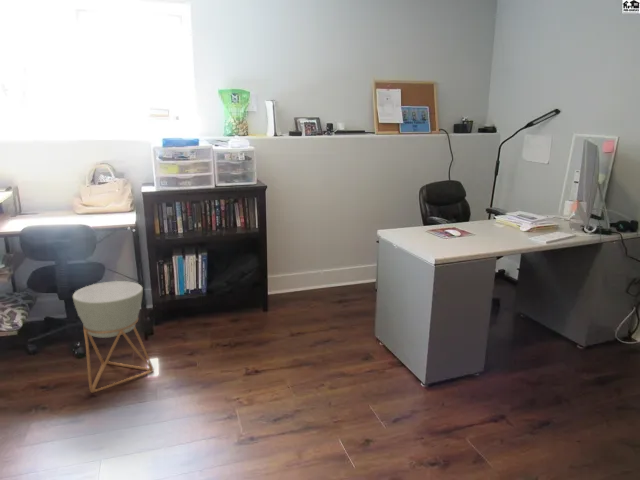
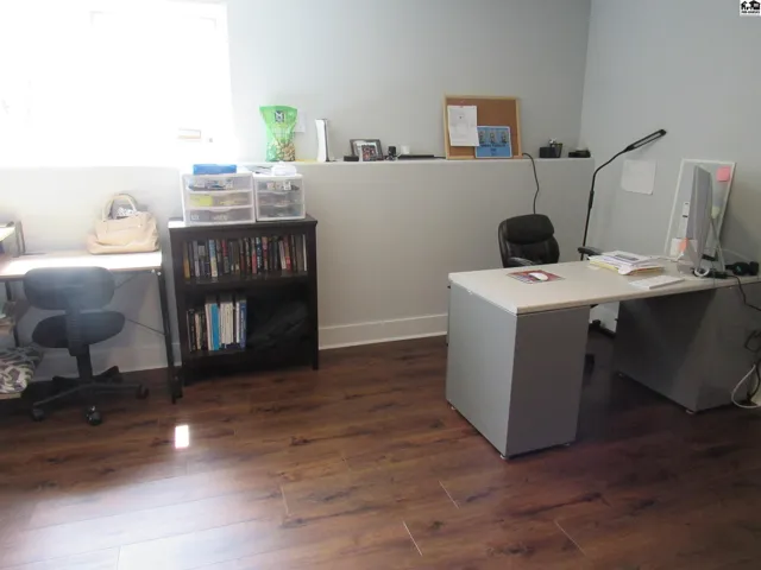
- planter [72,280,155,394]
